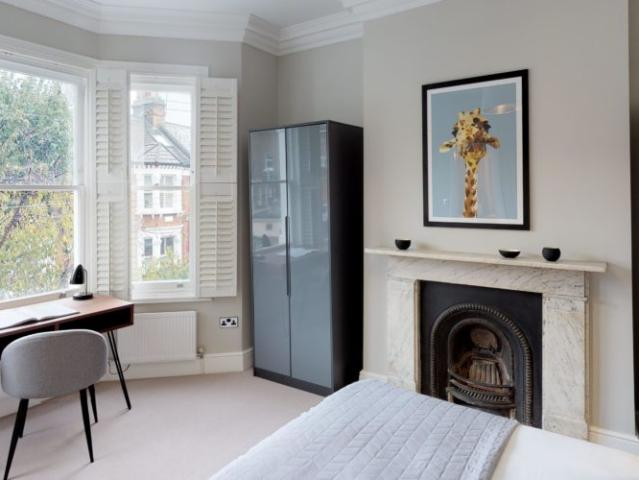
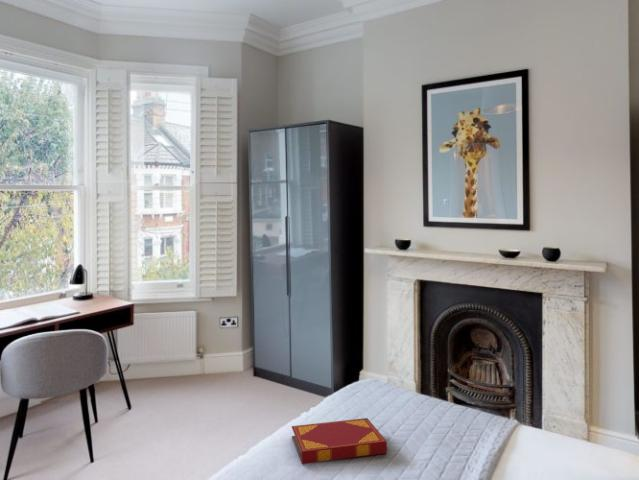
+ hardback book [291,417,388,465]
